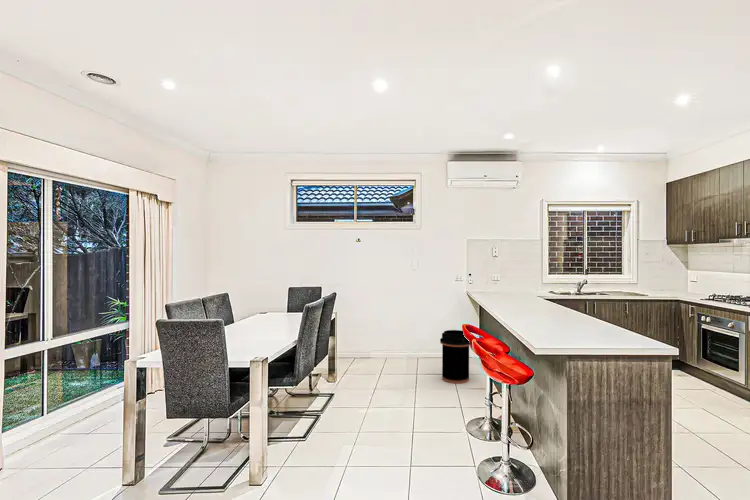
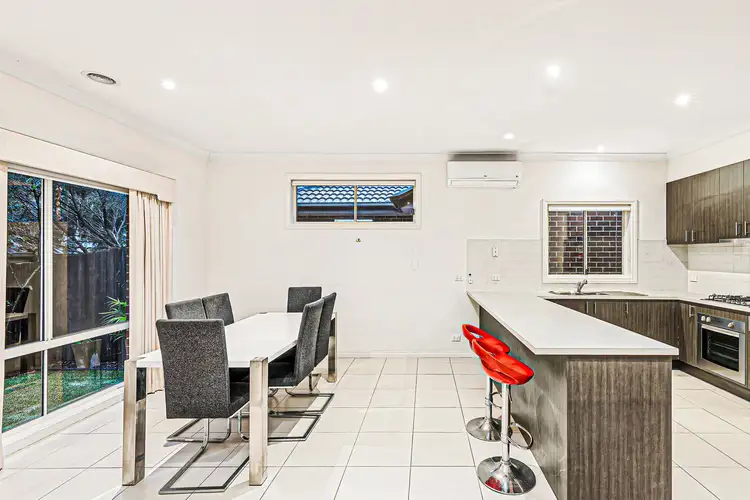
- trash can [439,329,471,385]
